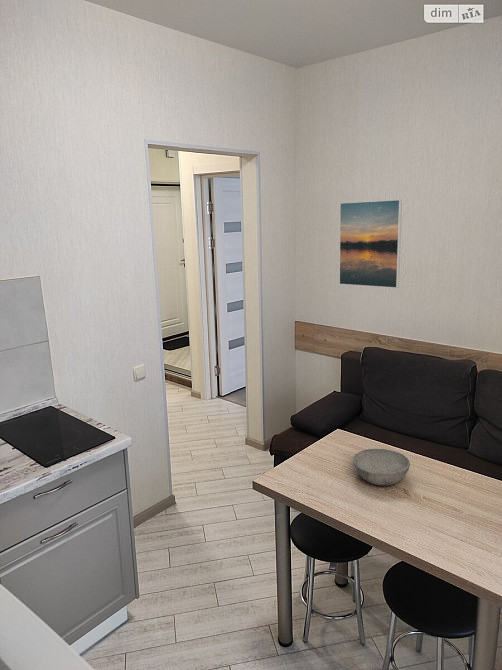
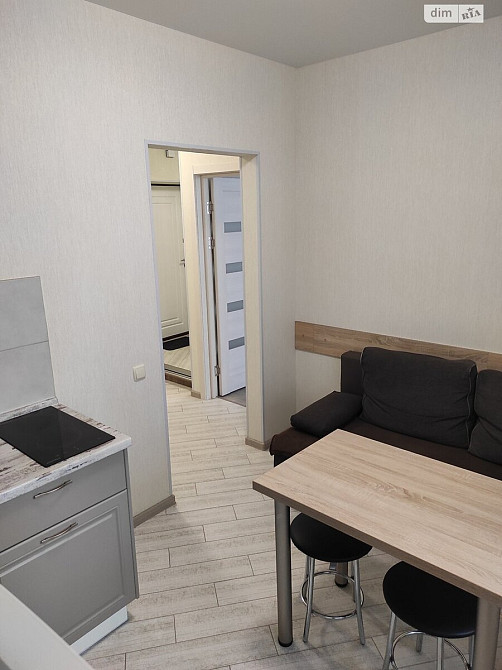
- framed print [338,199,403,289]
- bowl [352,448,411,487]
